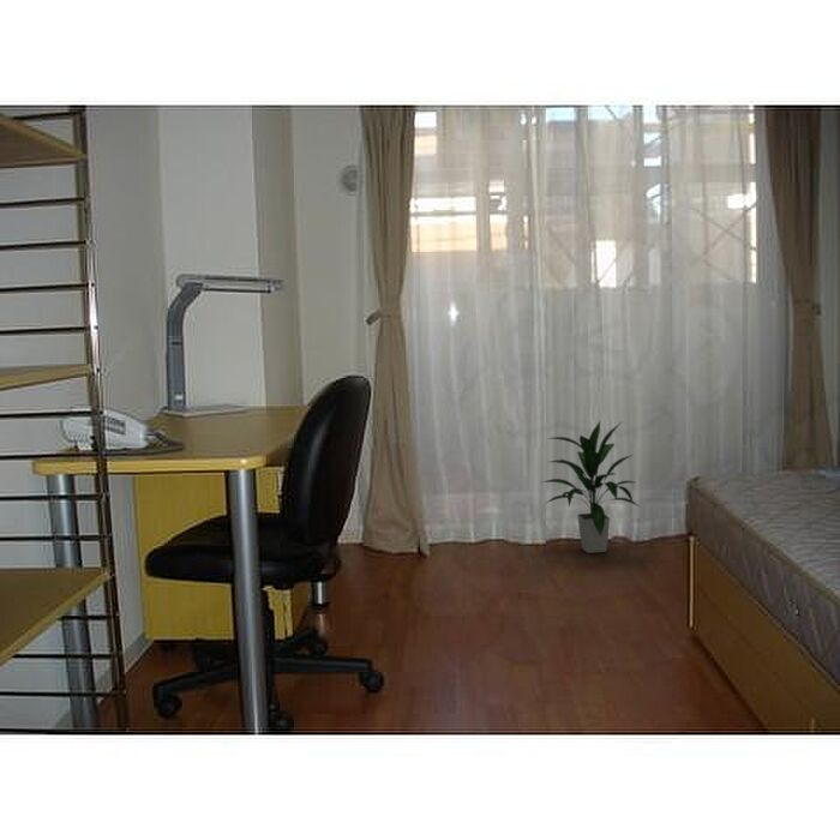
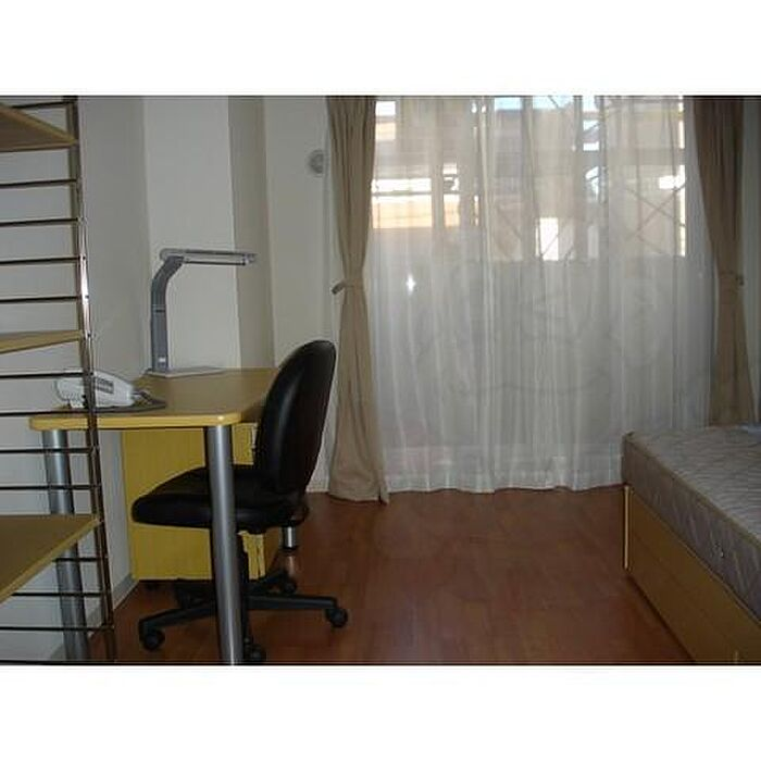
- indoor plant [541,420,640,554]
